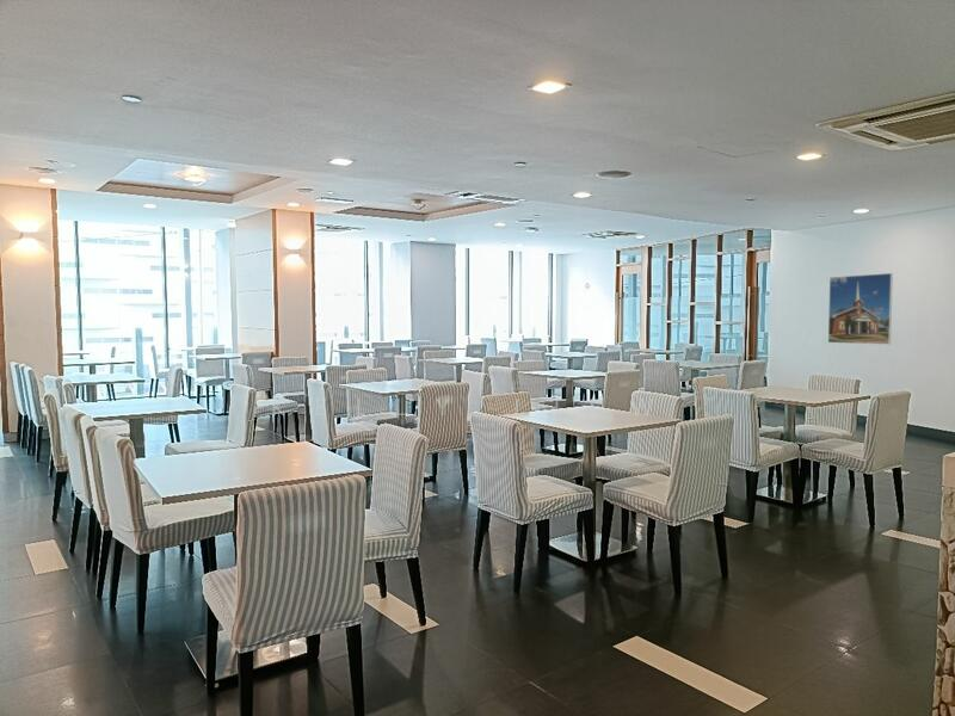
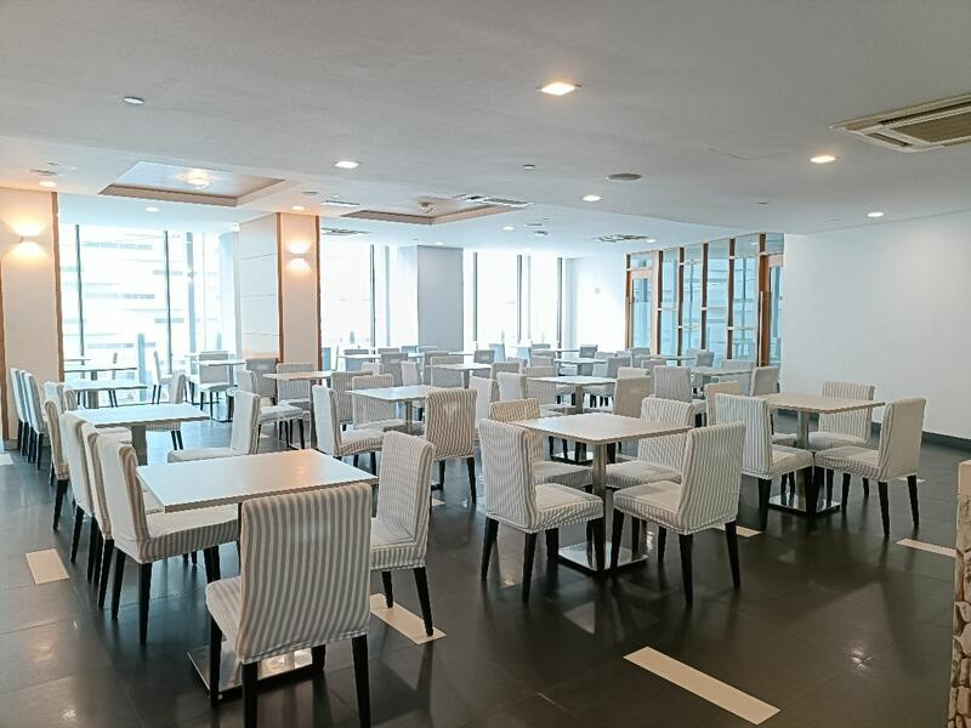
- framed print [827,272,894,345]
